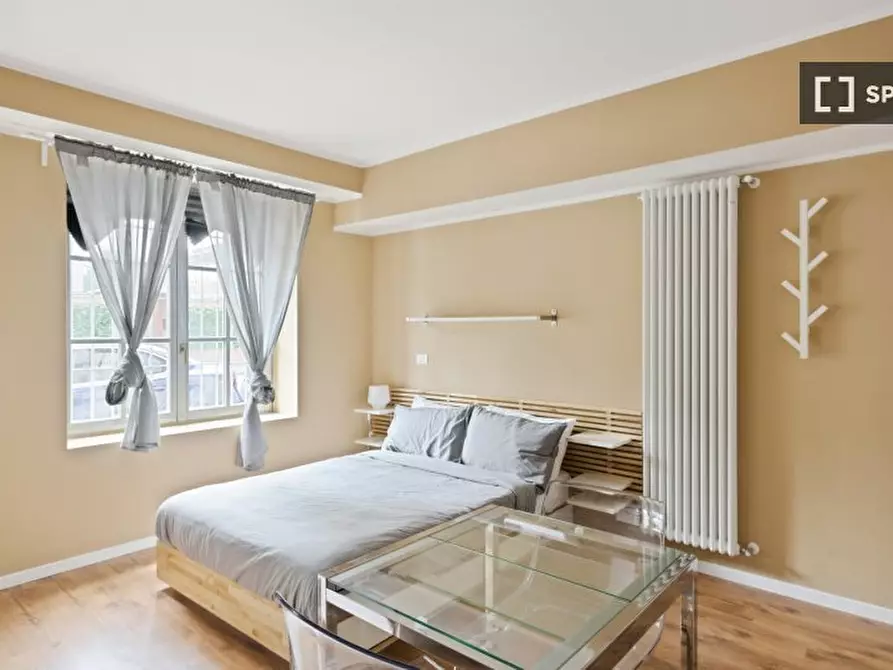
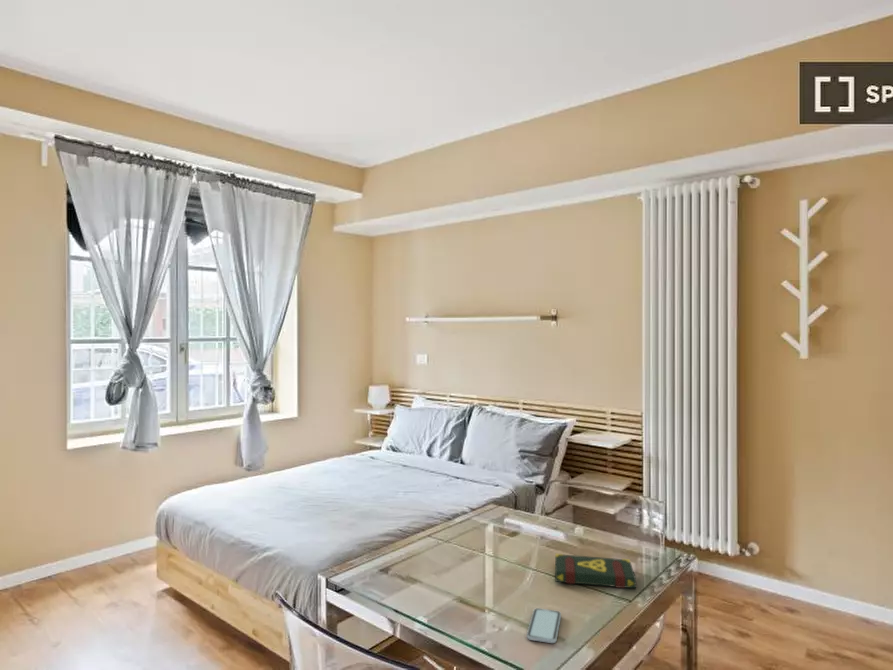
+ book [554,553,637,589]
+ smartphone [526,607,562,644]
